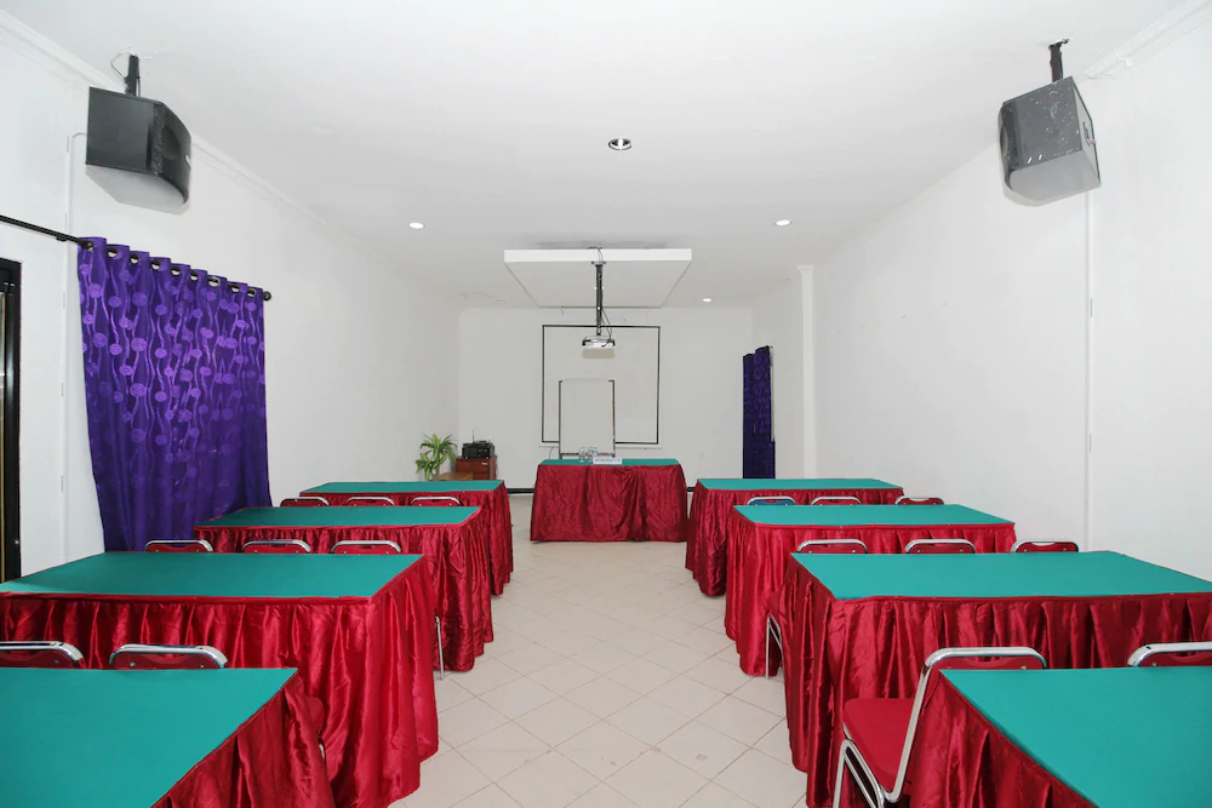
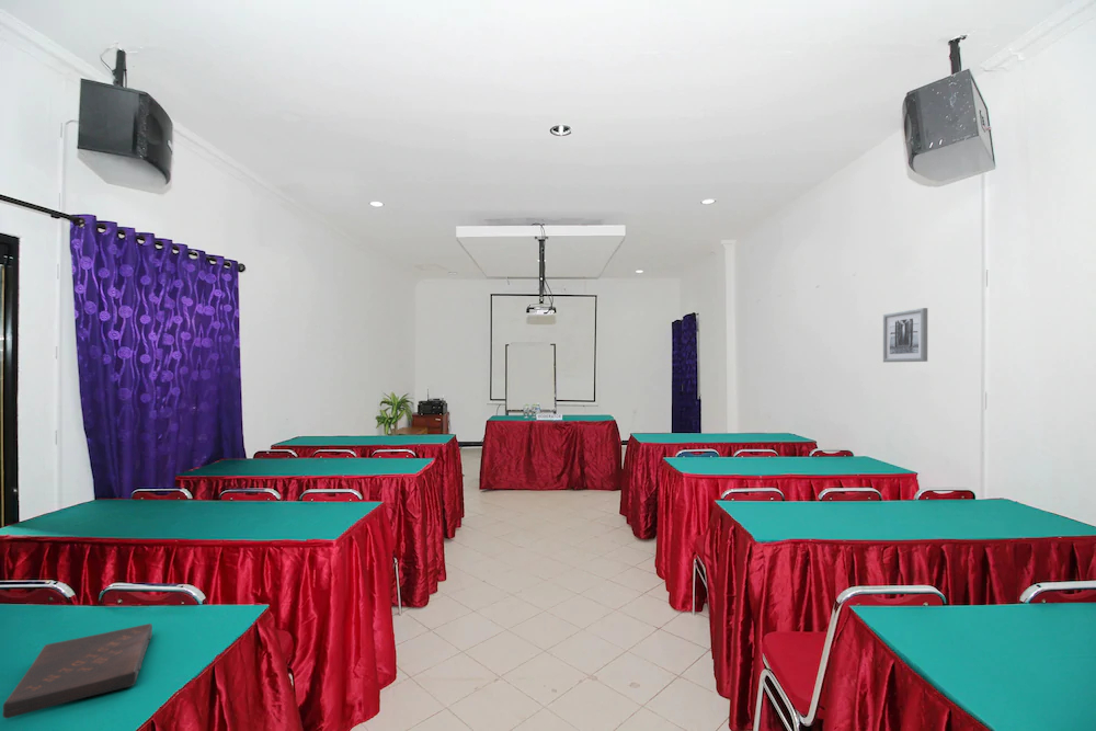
+ book [1,623,153,720]
+ wall art [882,307,928,363]
